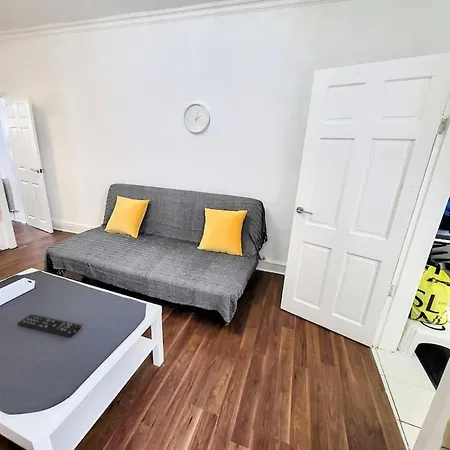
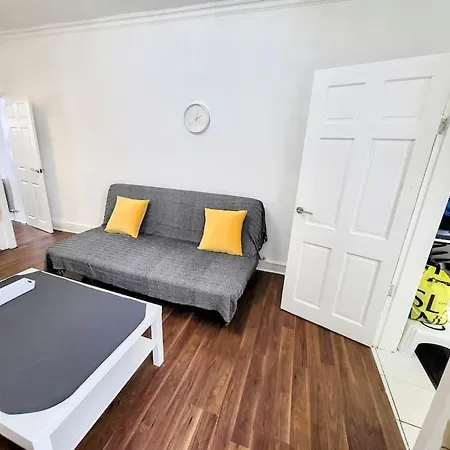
- remote control [16,314,82,338]
